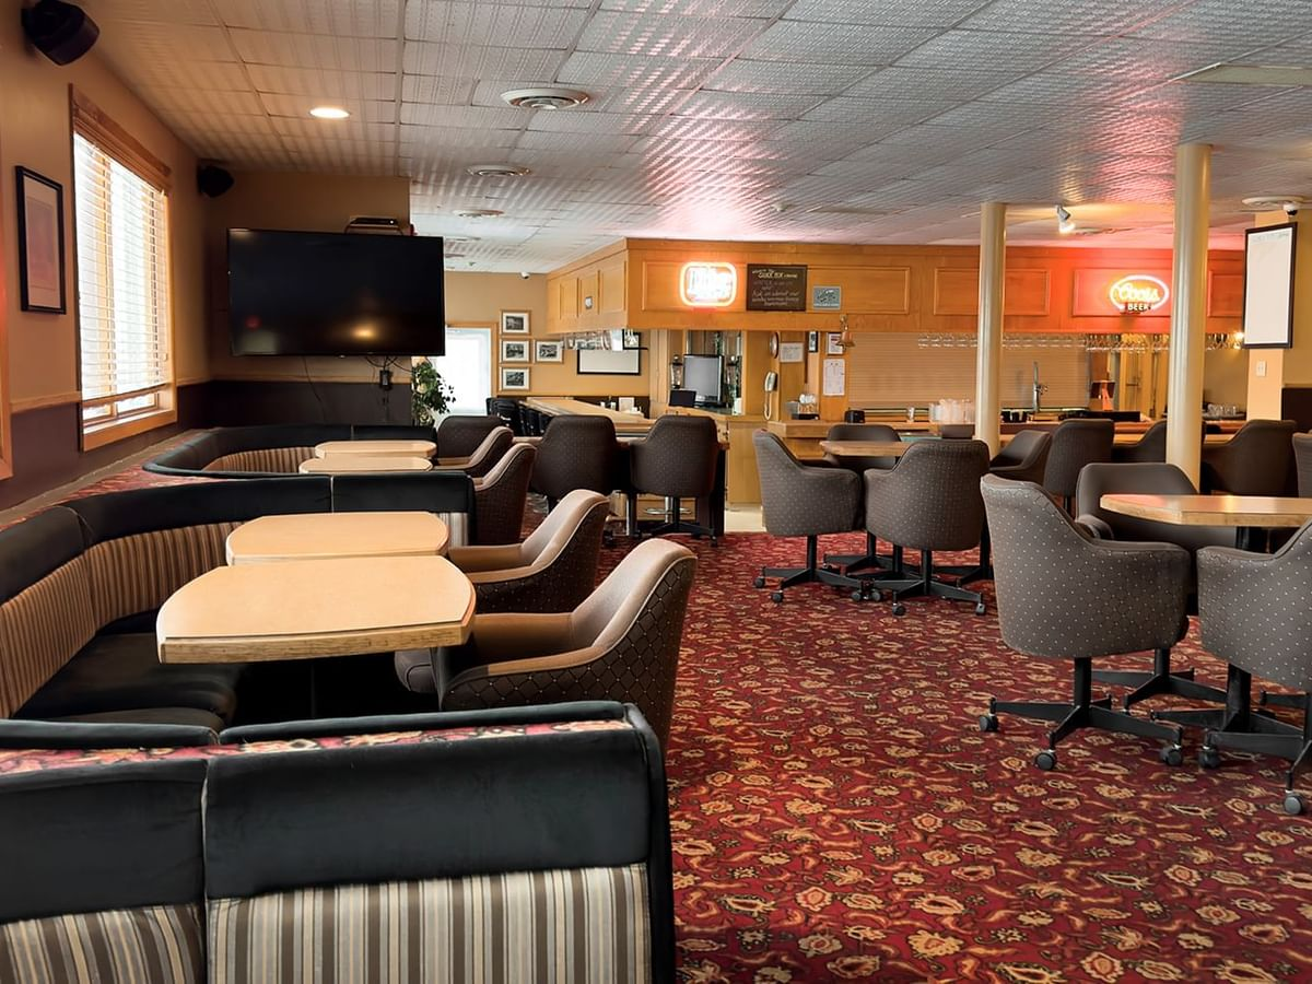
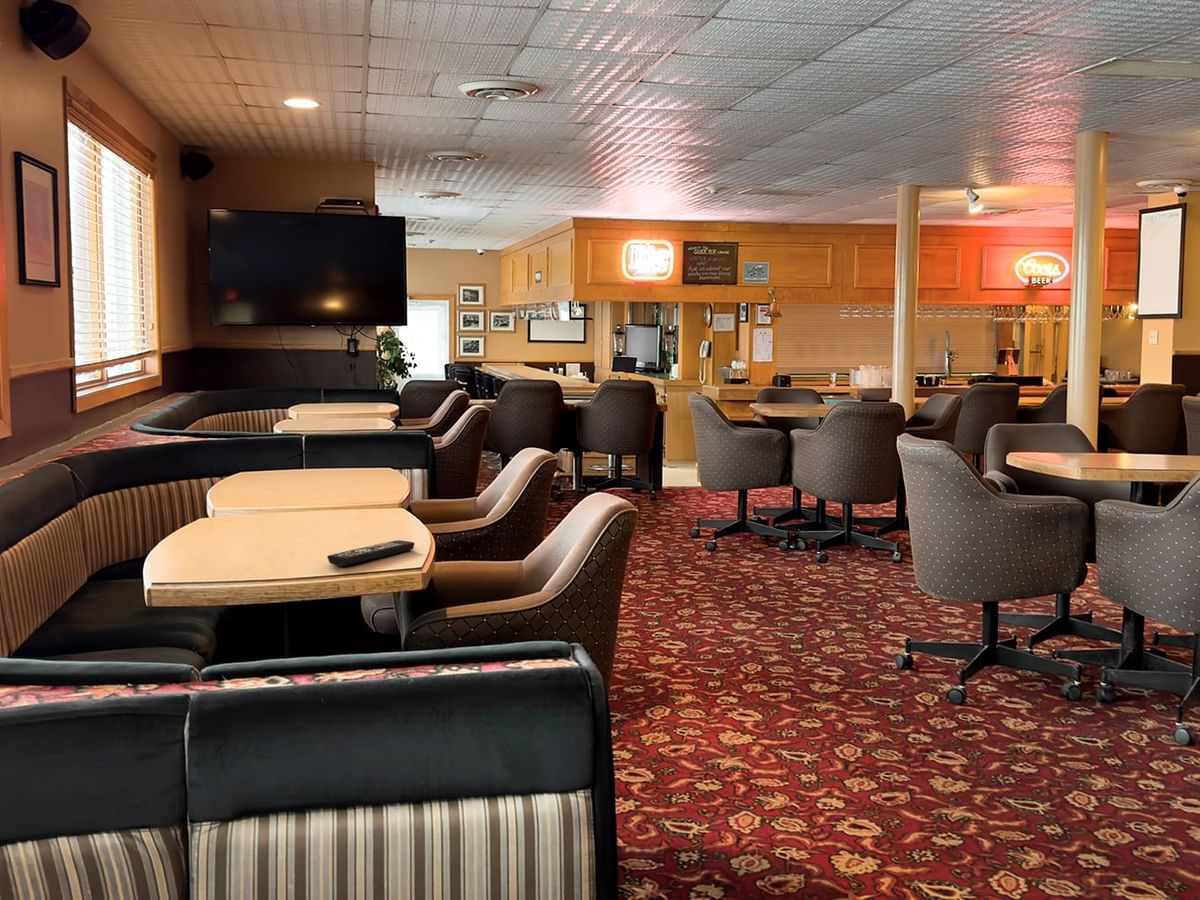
+ remote control [326,539,415,567]
